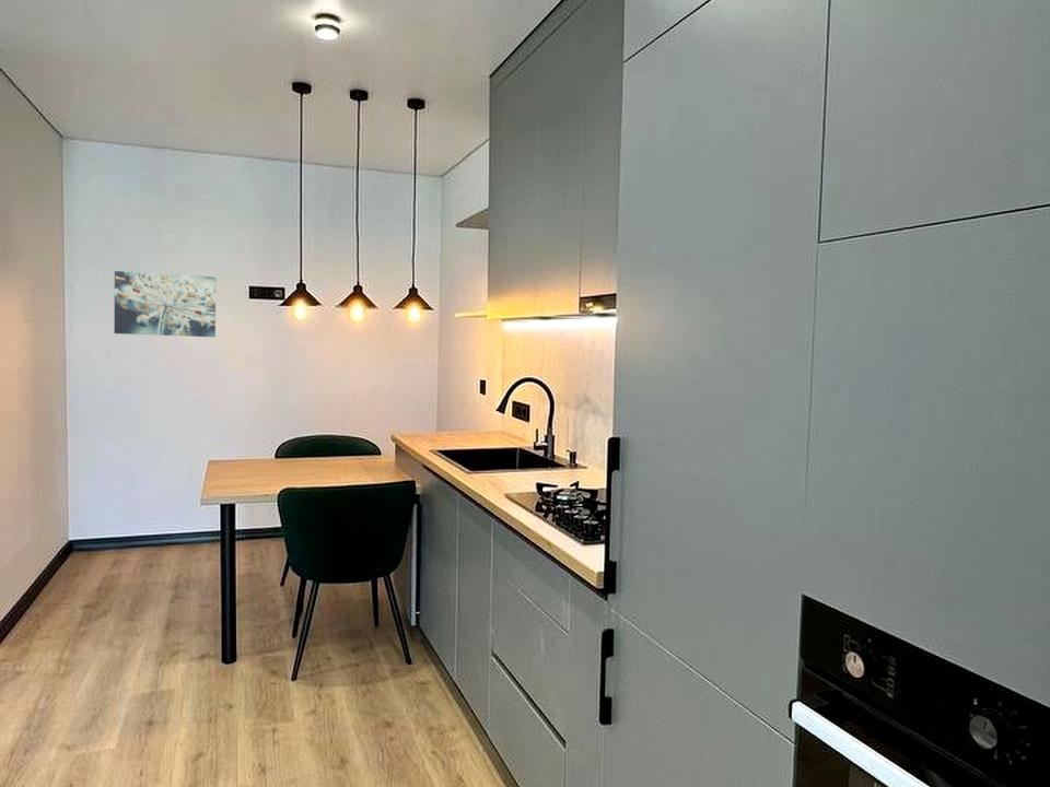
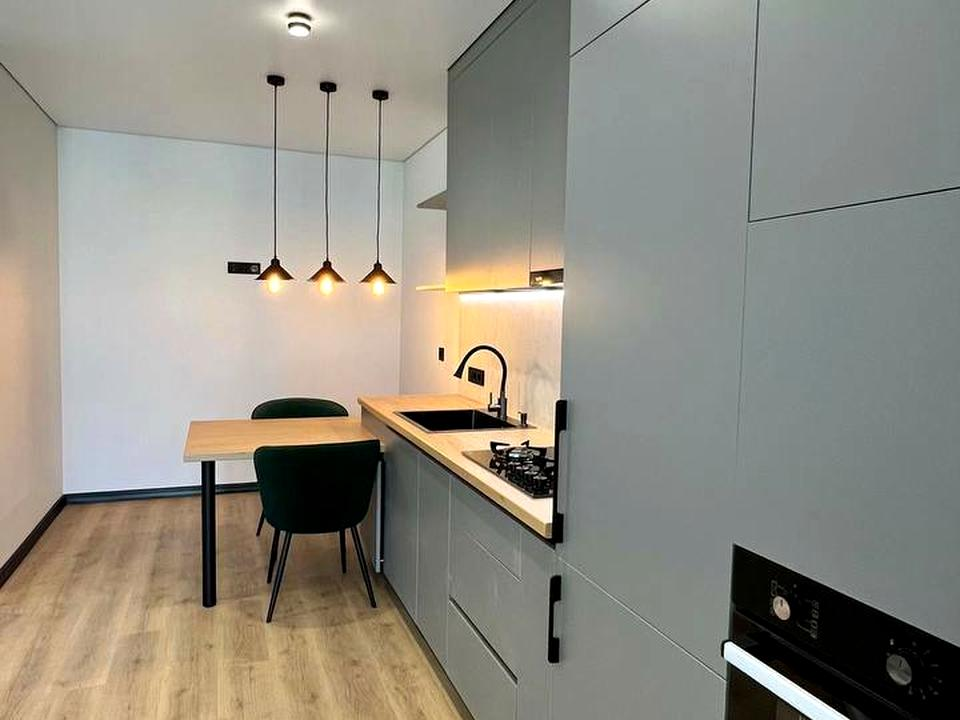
- wall art [113,270,217,338]
